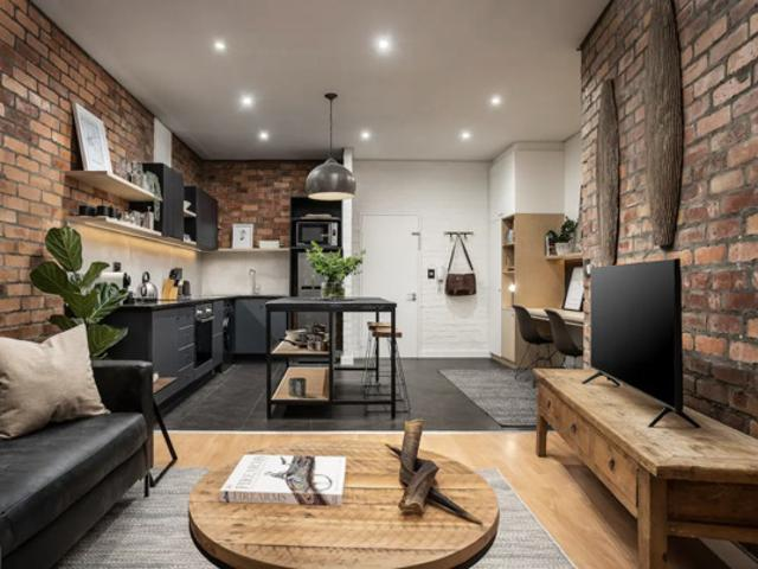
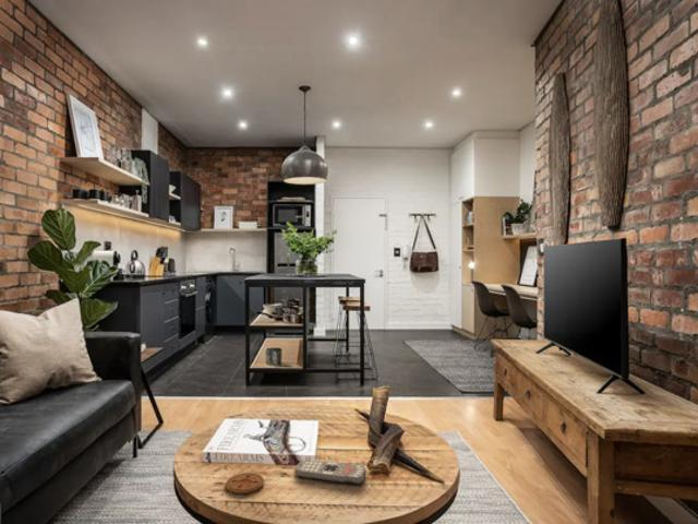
+ remote control [293,460,368,486]
+ coaster [225,472,265,495]
